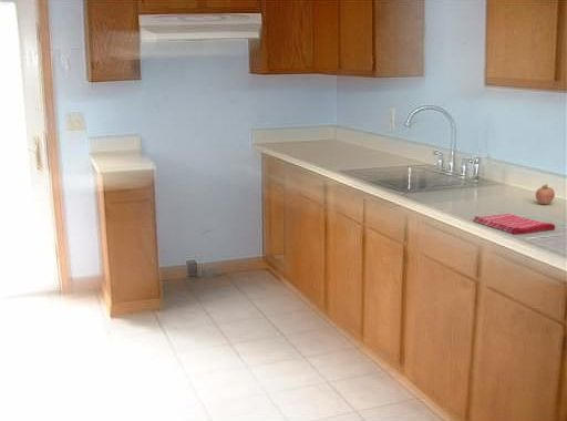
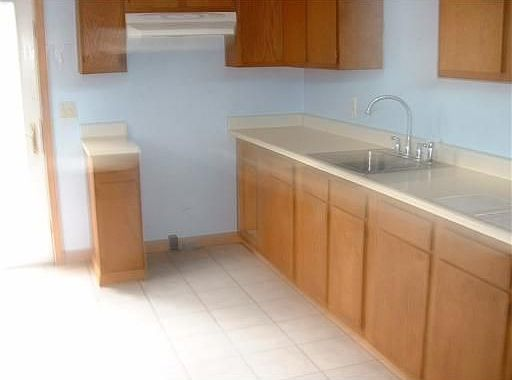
- dish towel [472,213,557,236]
- fruit [535,183,556,205]
